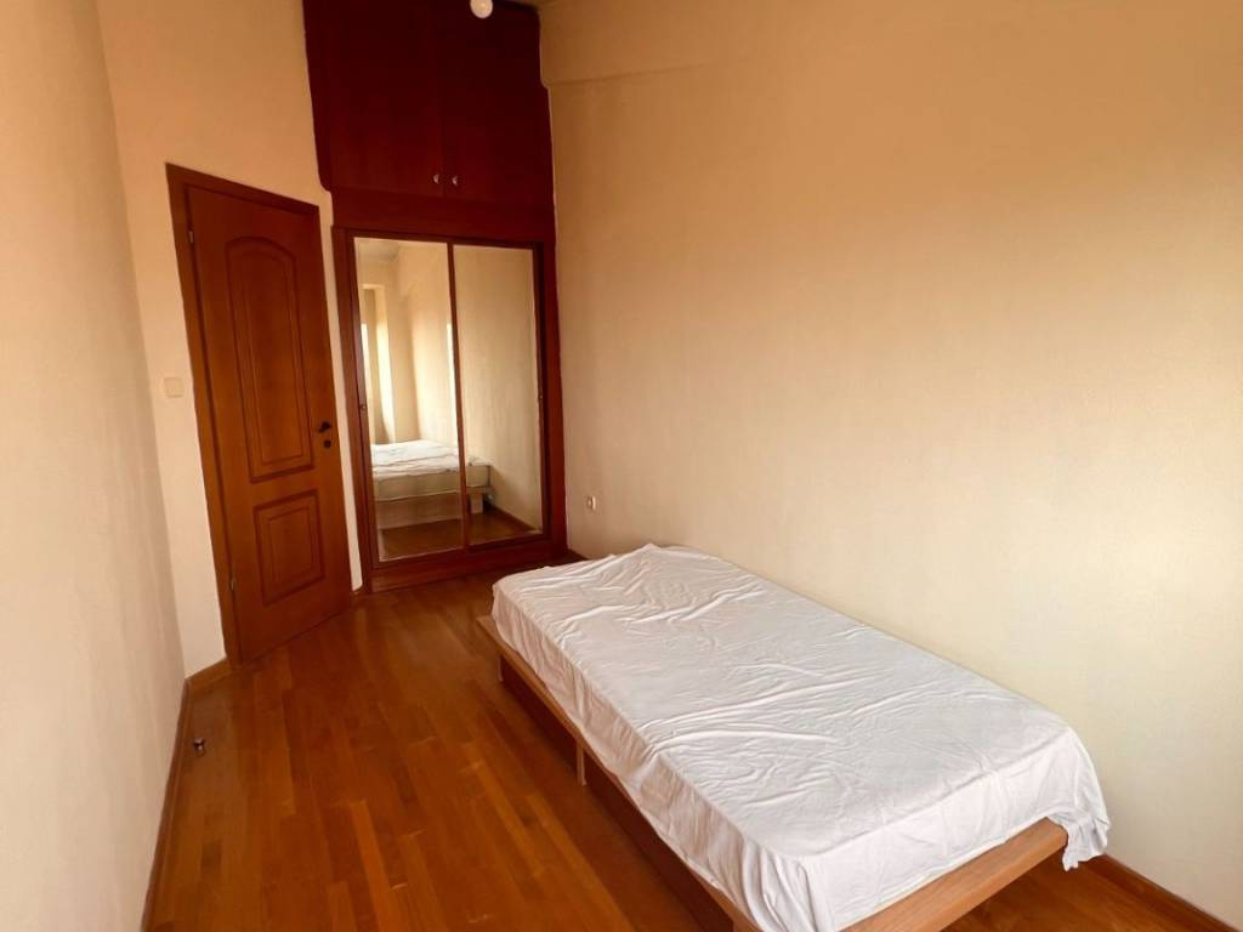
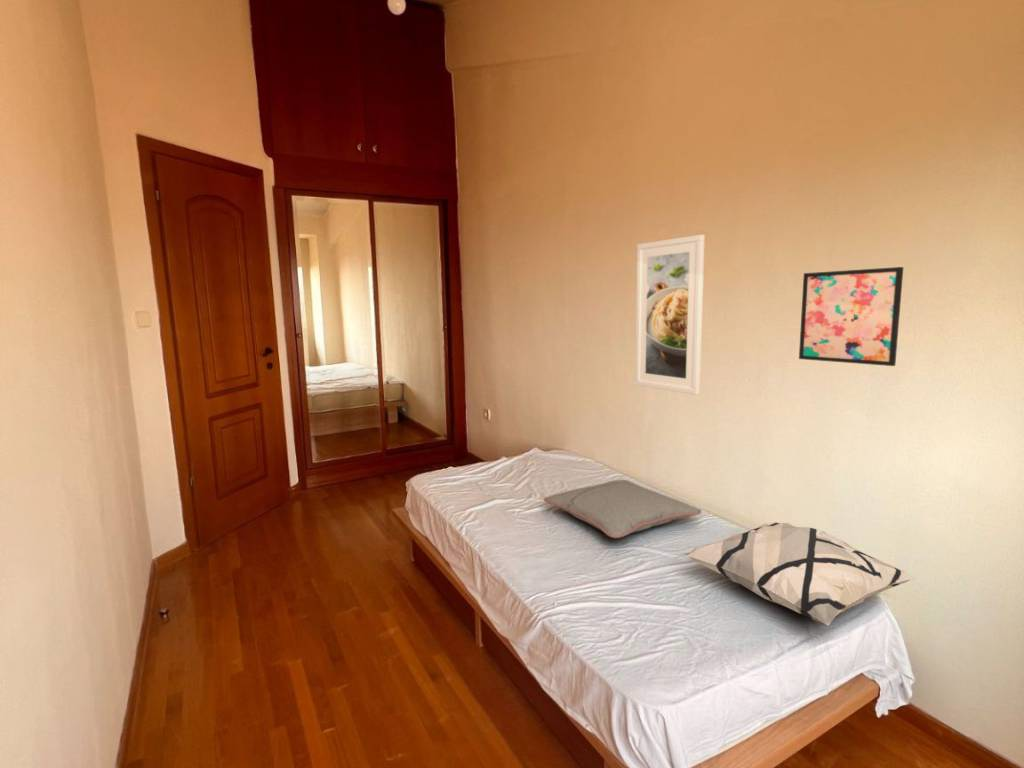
+ decorative pillow [684,521,916,626]
+ wall art [798,266,904,367]
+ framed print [634,234,706,396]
+ pillow [543,479,702,539]
